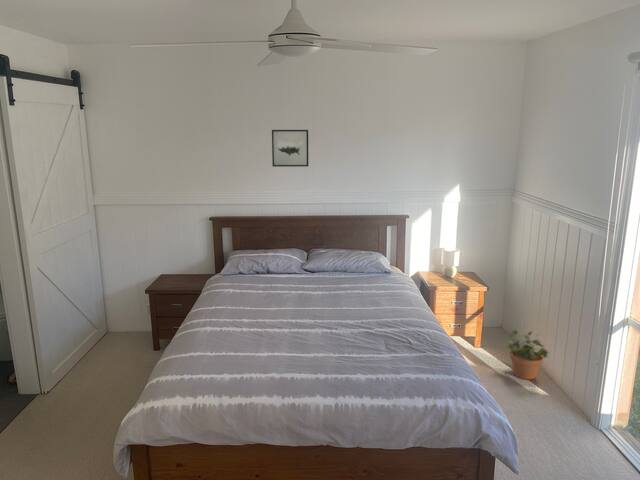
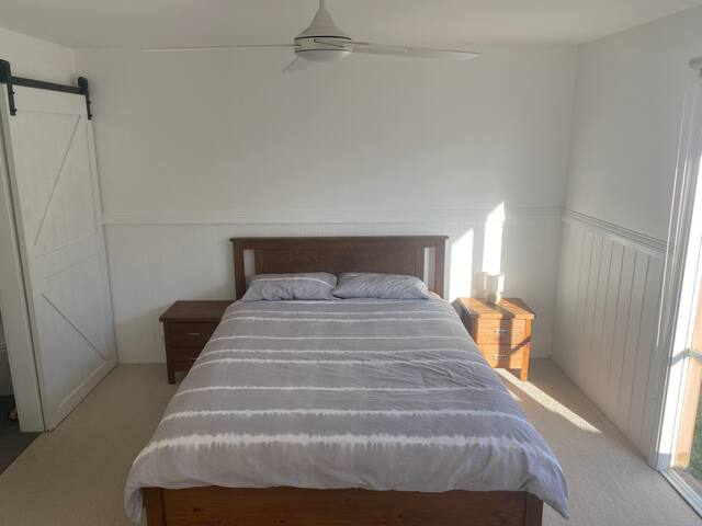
- potted plant [504,329,550,380]
- wall art [271,129,309,168]
